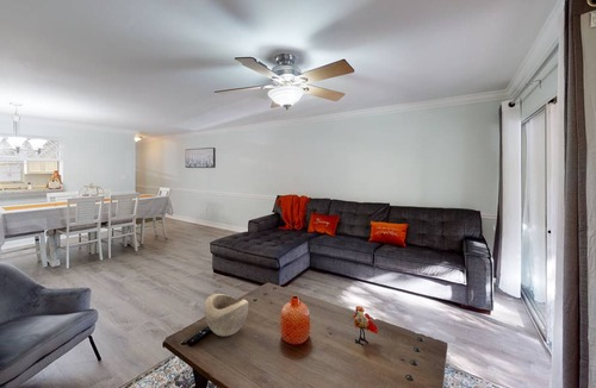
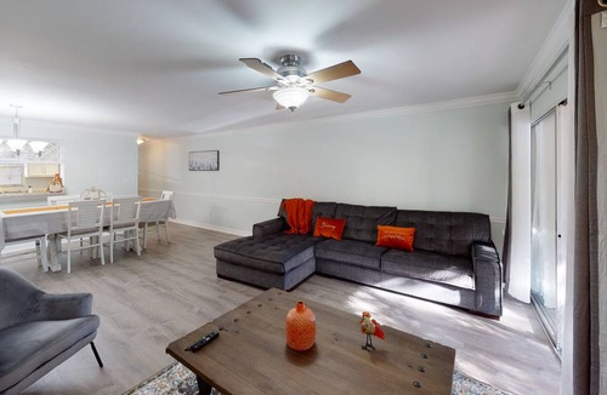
- decorative bowl [204,293,249,337]
